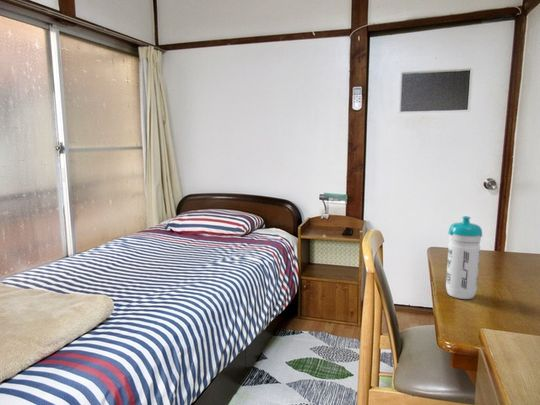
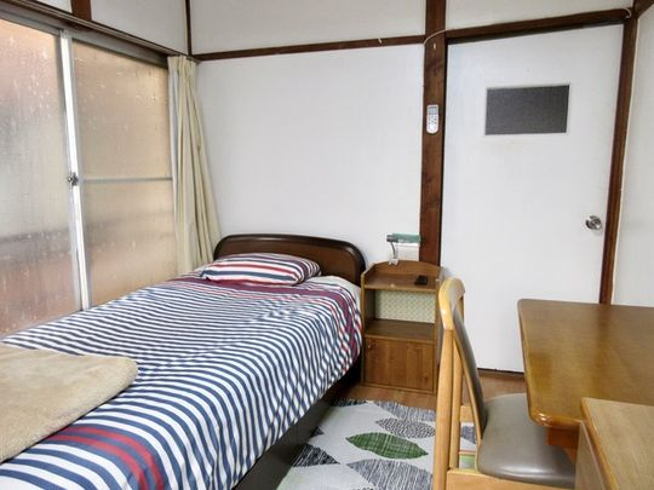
- water bottle [445,215,483,300]
